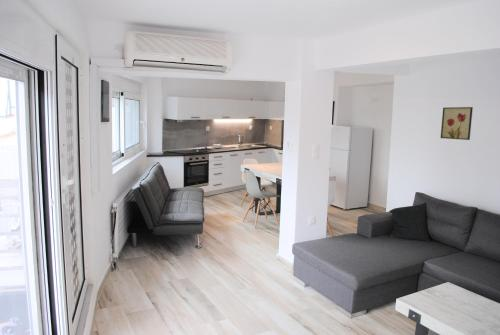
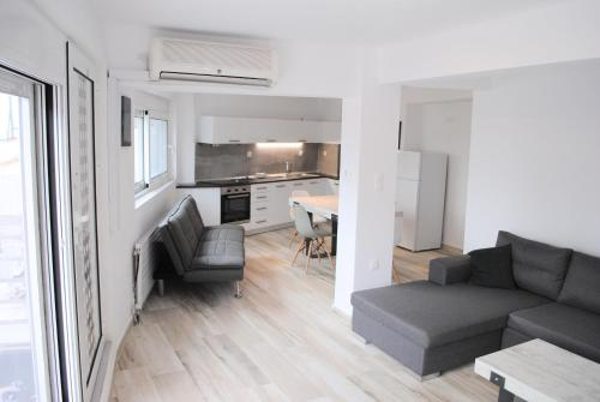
- wall art [440,106,474,141]
